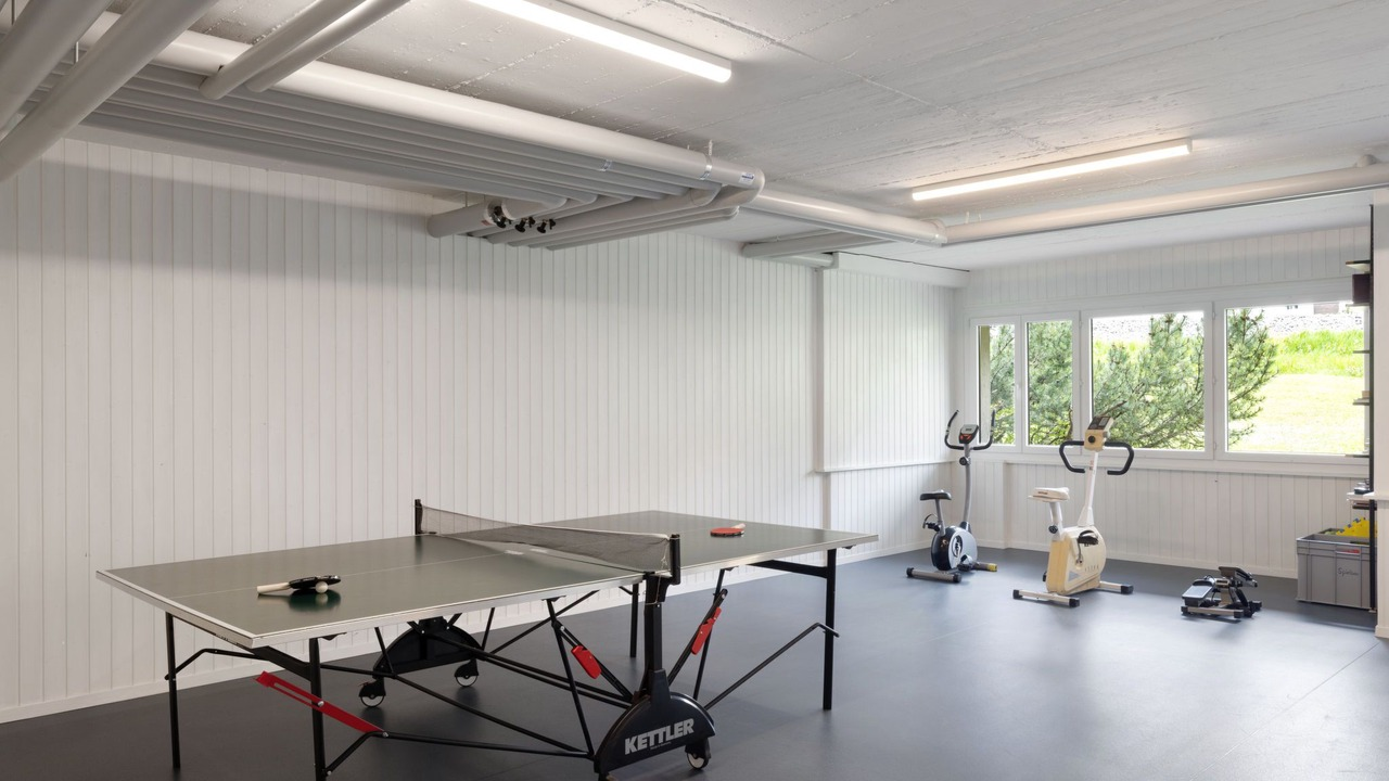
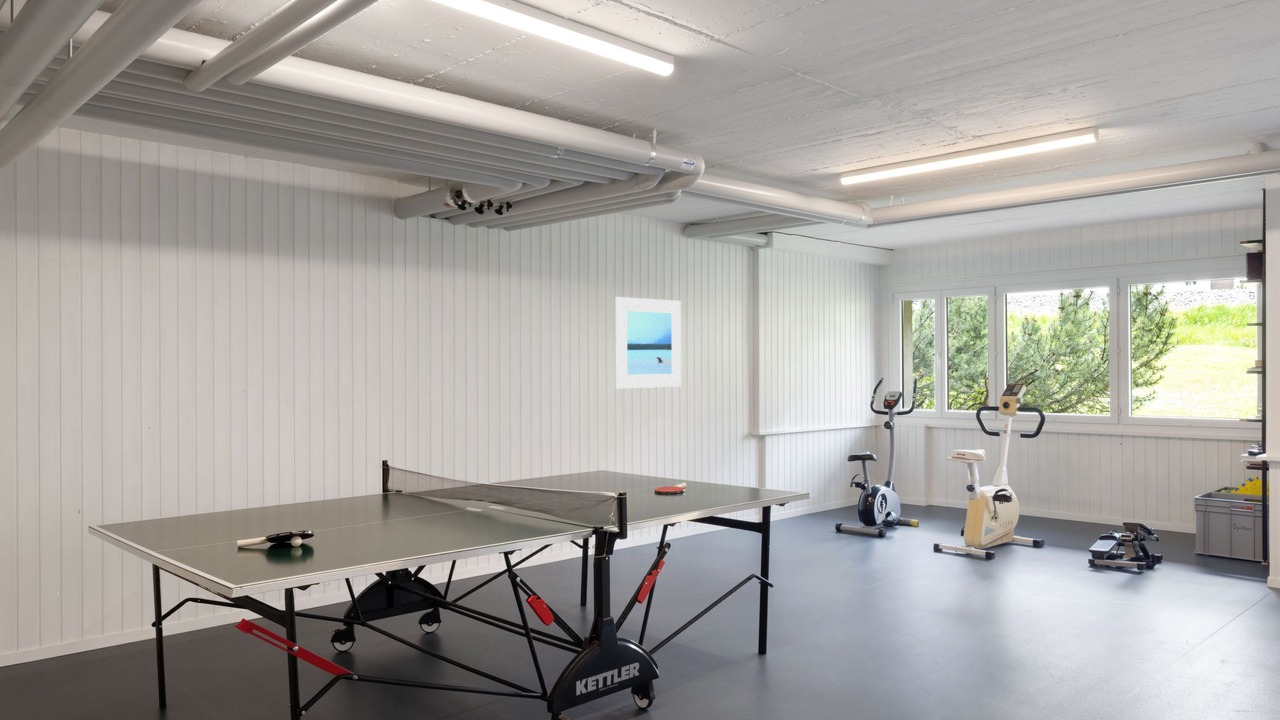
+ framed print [615,296,682,389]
